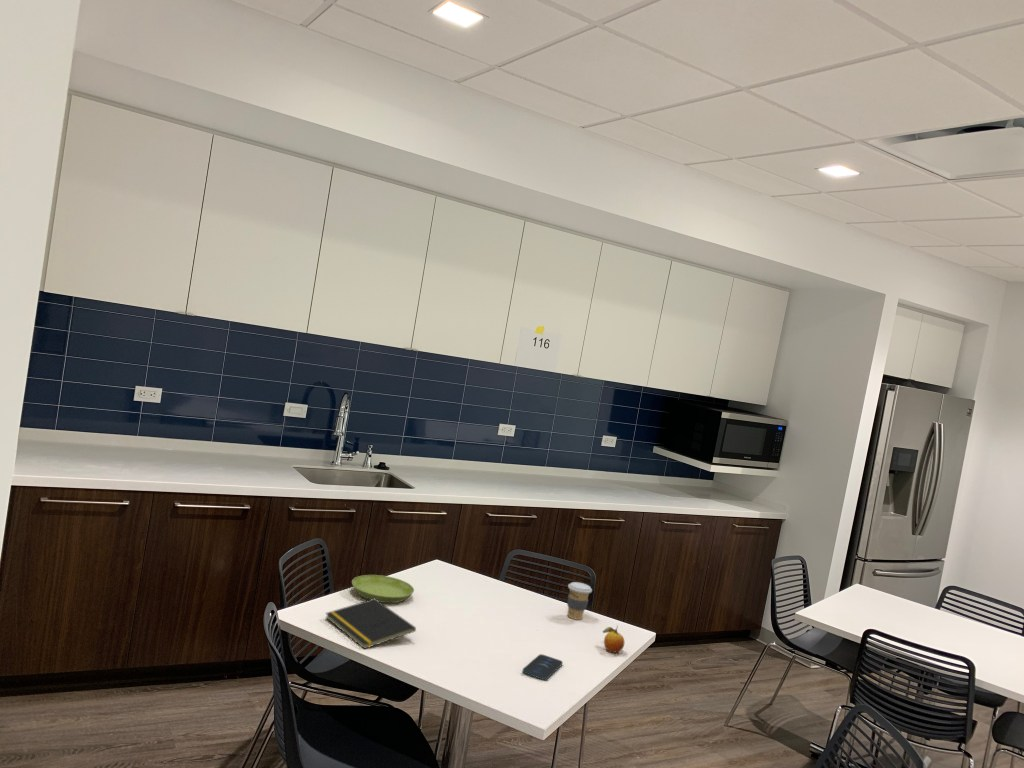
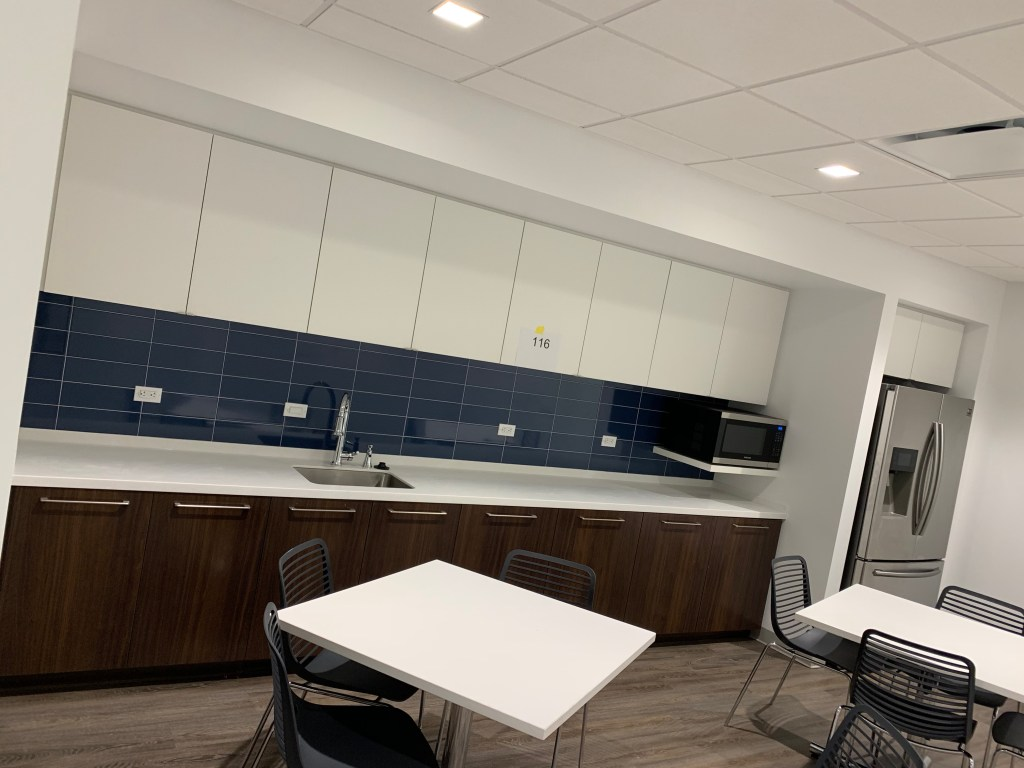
- notepad [325,598,417,650]
- saucer [351,574,415,604]
- smartphone [521,653,564,681]
- coffee cup [566,581,593,621]
- fruit [602,625,625,654]
